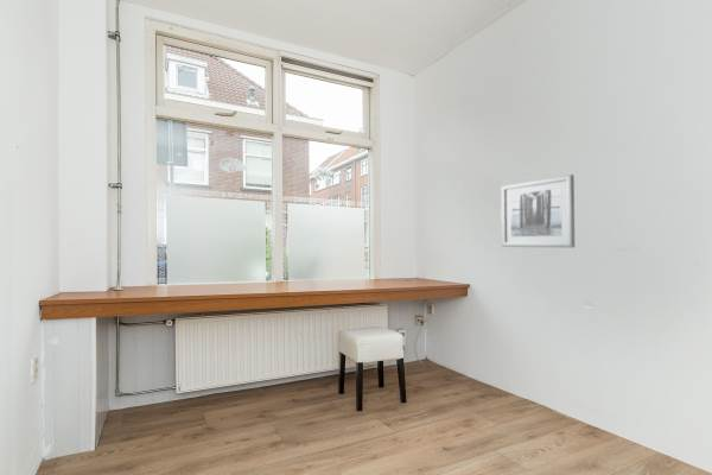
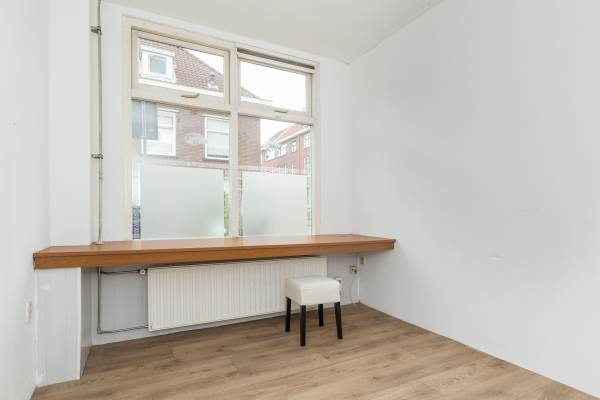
- wall art [500,173,576,248]
